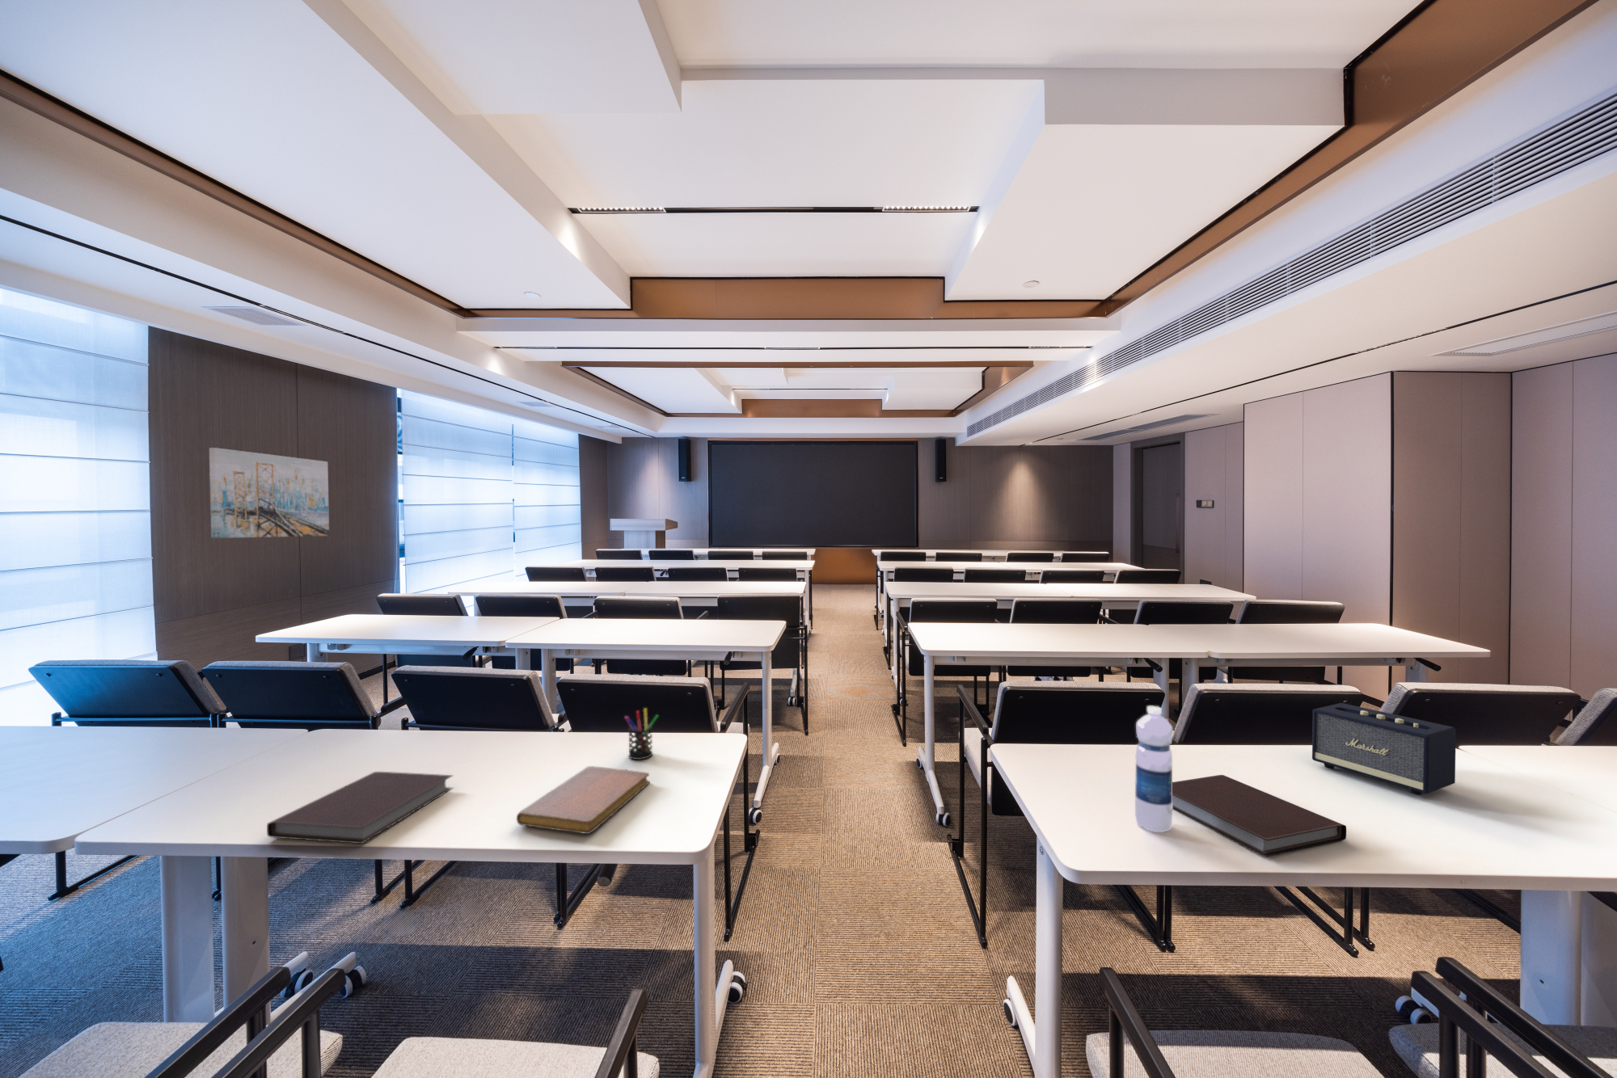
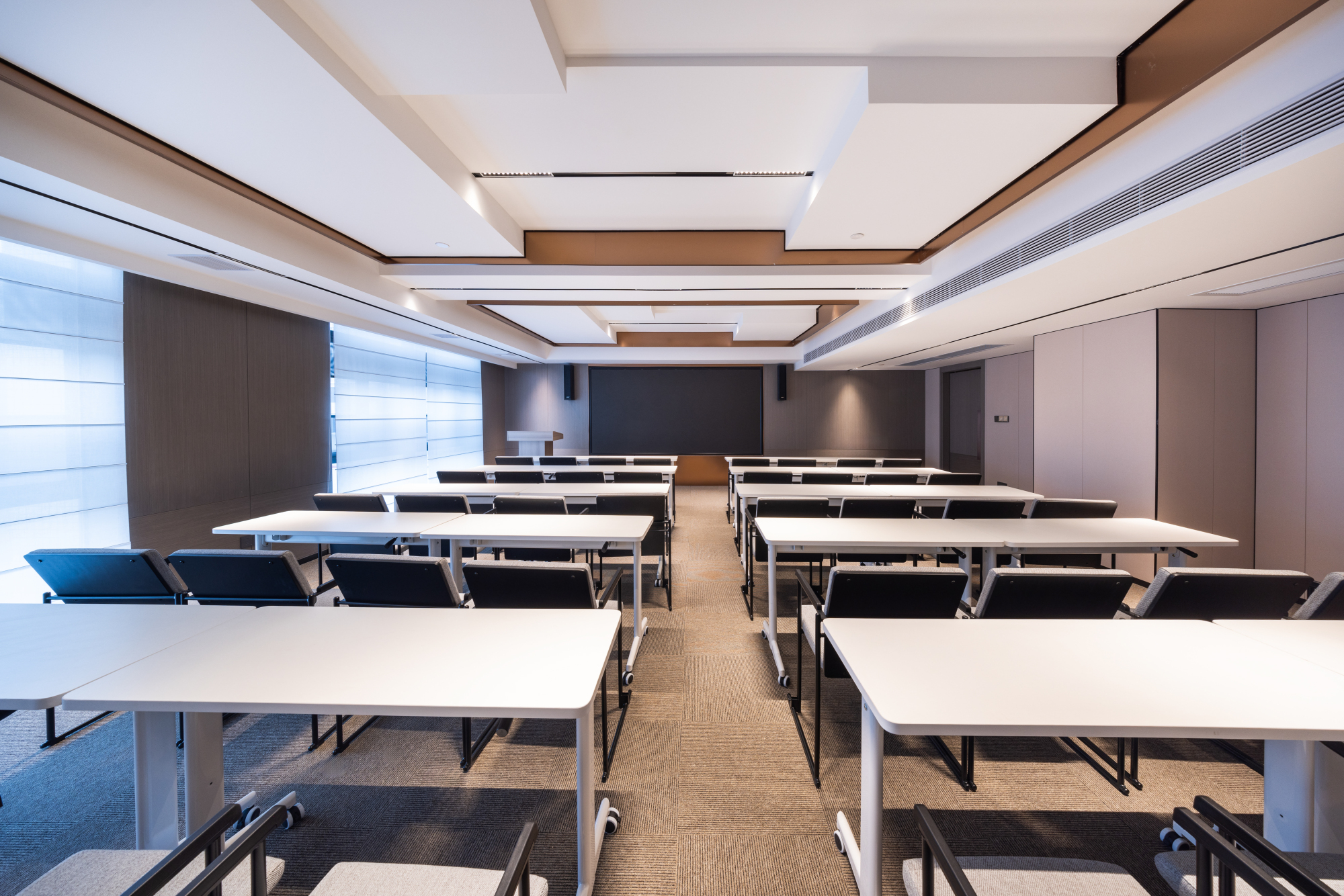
- pen holder [623,707,659,760]
- water bottle [1135,705,1173,833]
- speaker [1311,703,1457,796]
- notebook [266,771,455,845]
- notebook [516,765,651,835]
- notebook [1172,774,1348,858]
- wall art [208,446,330,539]
